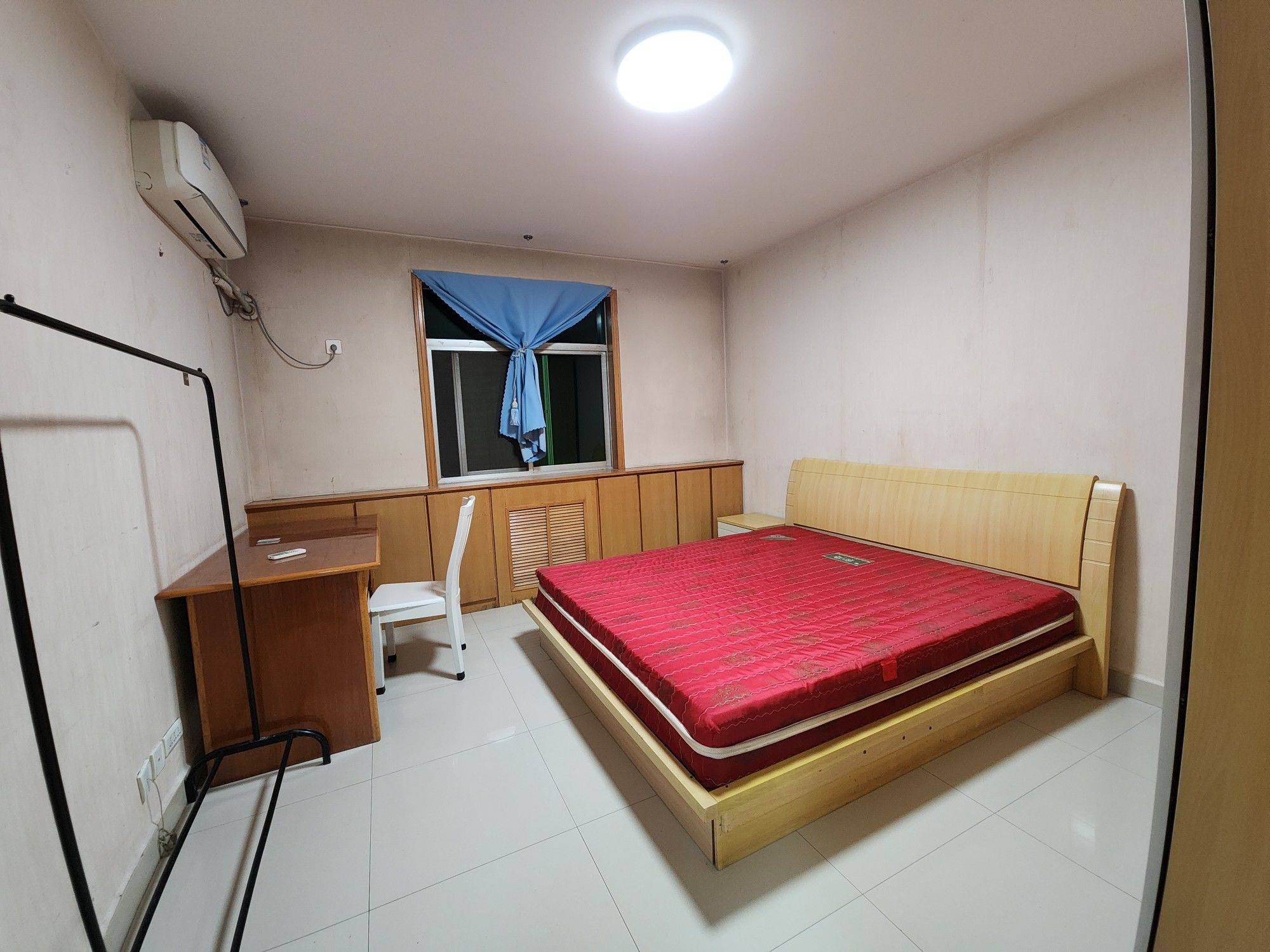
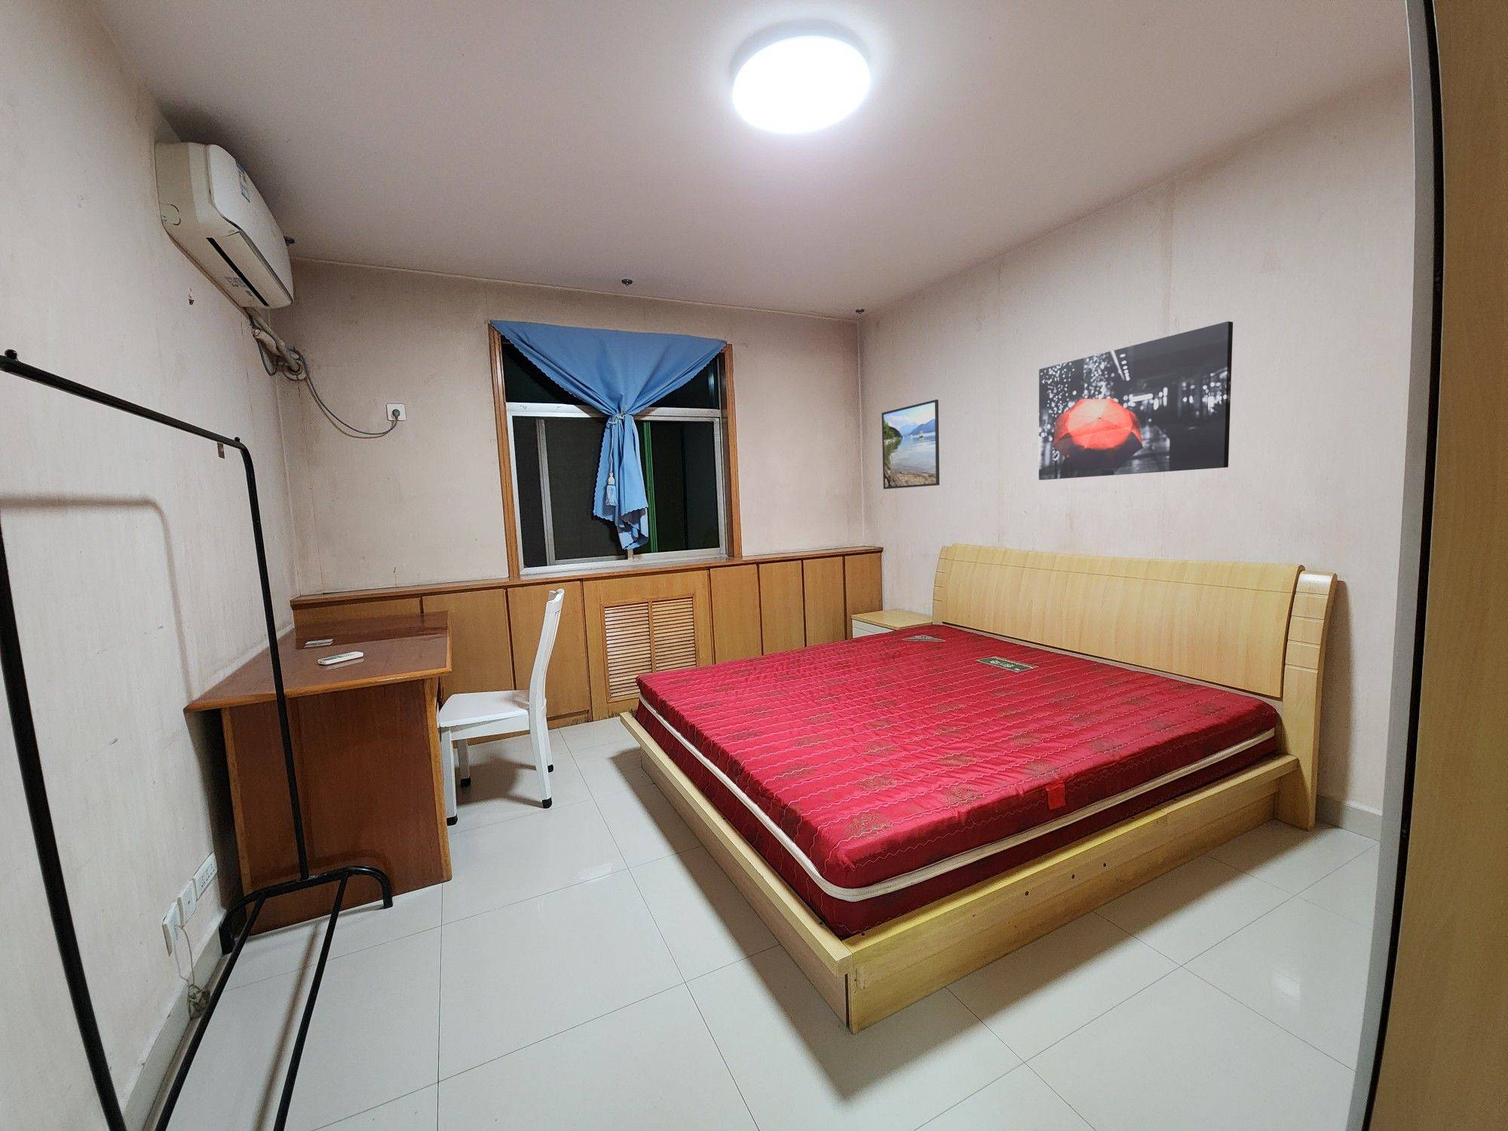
+ wall art [1038,321,1234,481]
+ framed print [881,399,940,491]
